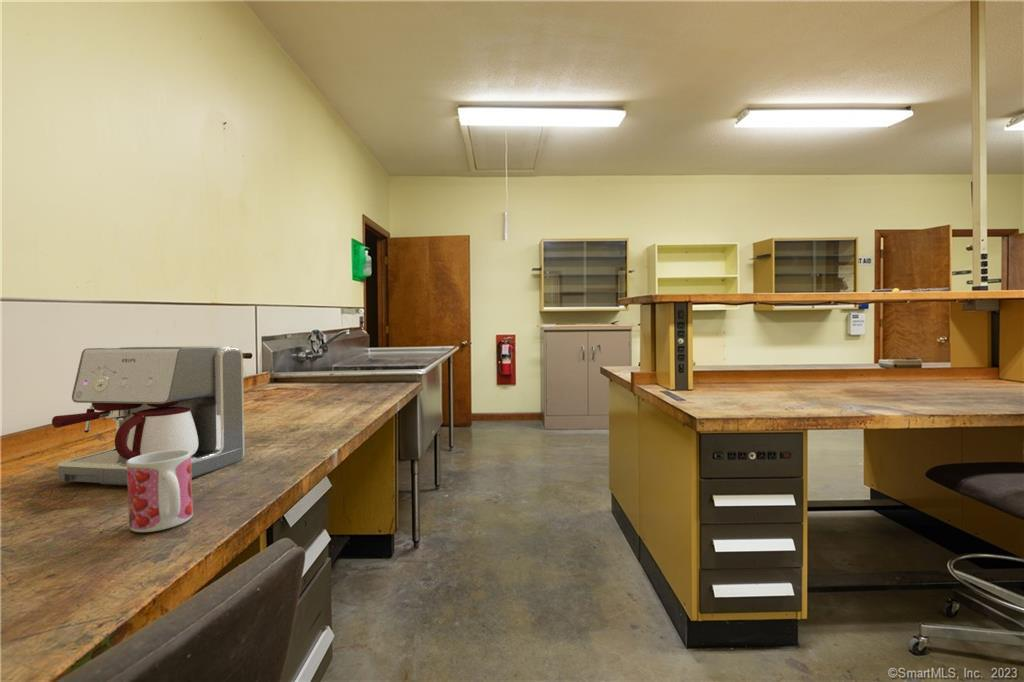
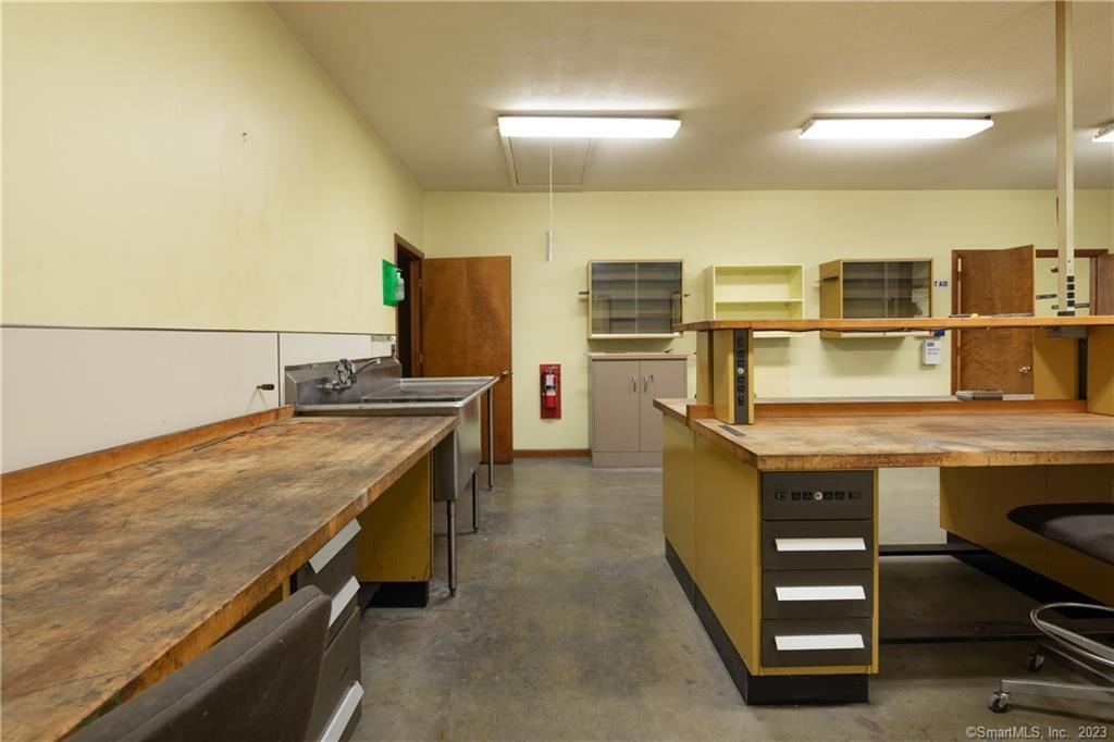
- coffee maker [51,345,246,486]
- mug [127,450,194,533]
